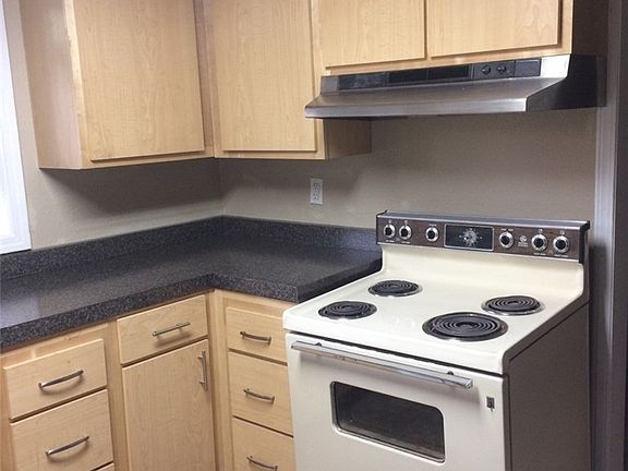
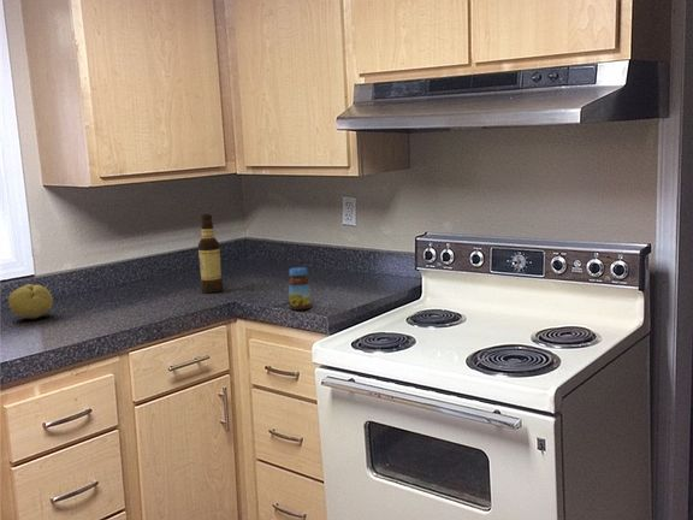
+ jar [288,266,312,311]
+ fruit [7,283,54,320]
+ bottle [197,213,224,295]
